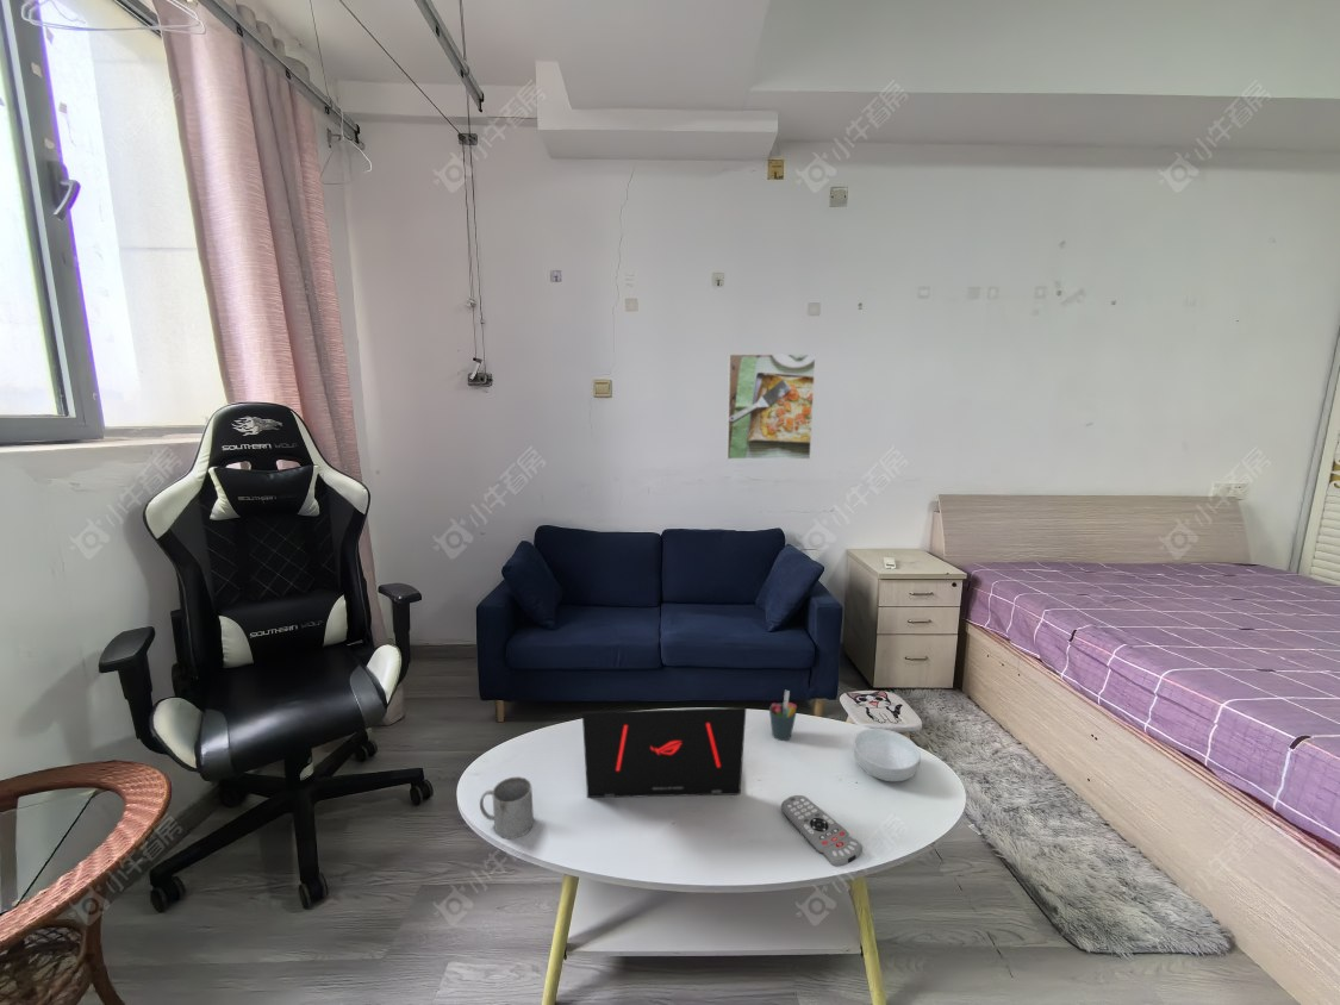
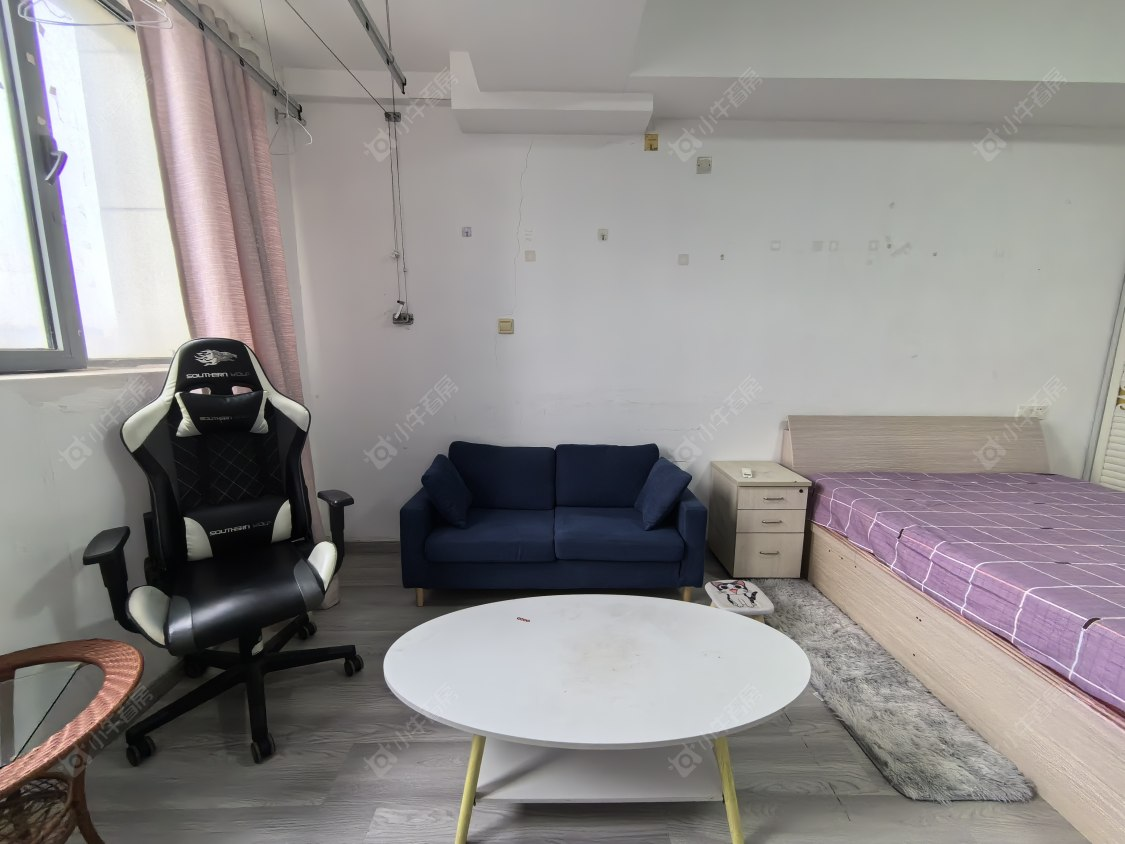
- pen holder [768,689,798,742]
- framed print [725,352,817,461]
- mug [479,775,535,839]
- laptop [581,706,747,799]
- remote control [780,794,864,868]
- cereal bowl [852,728,922,782]
